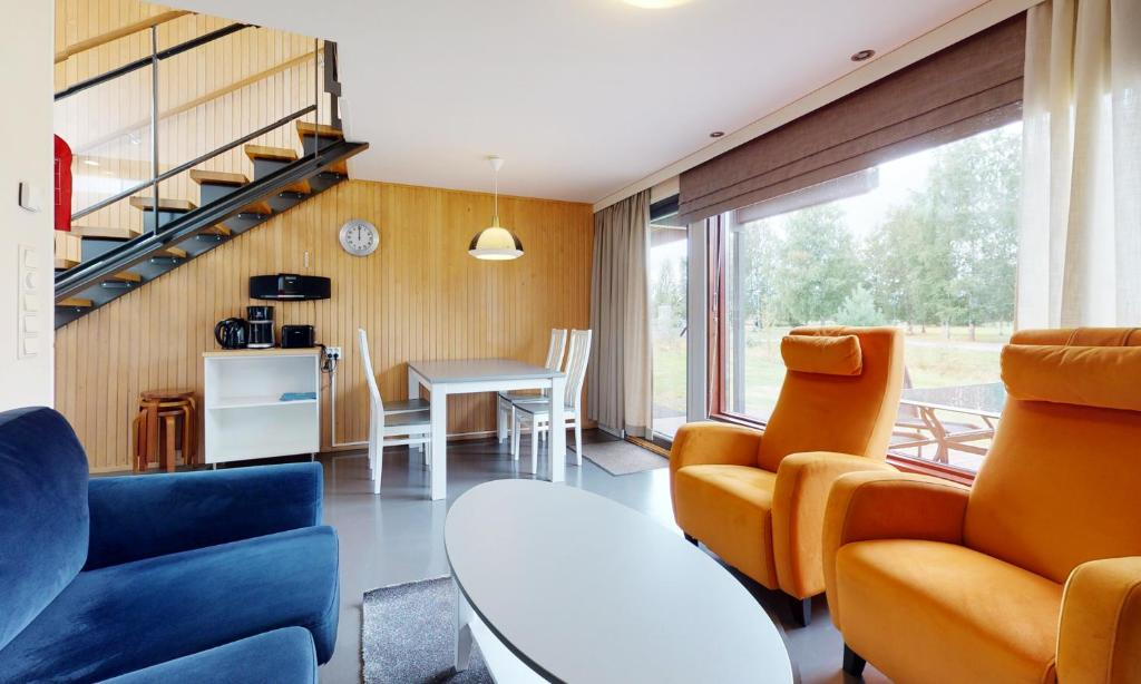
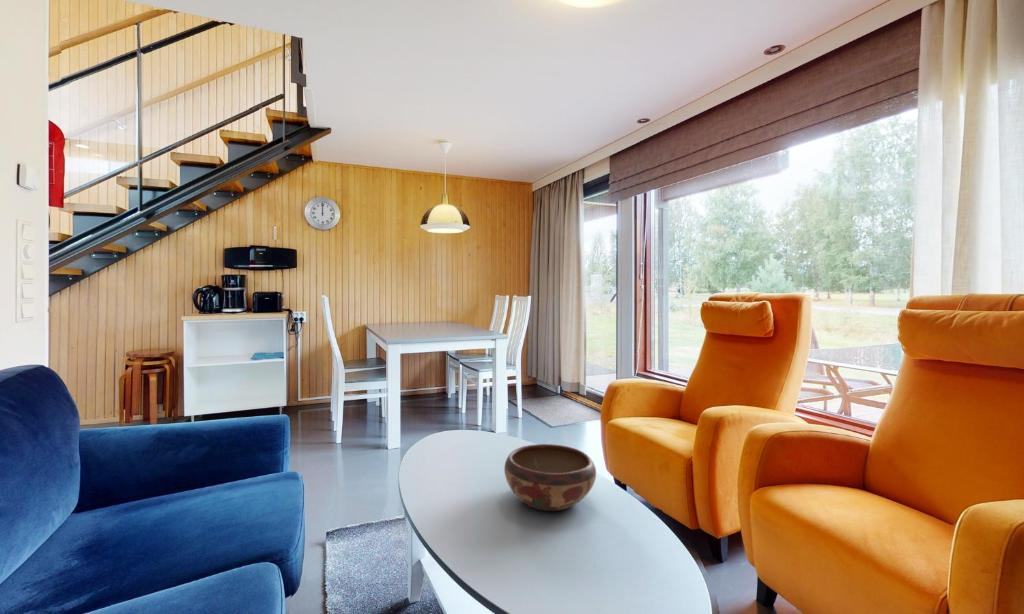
+ decorative bowl [503,443,597,512]
